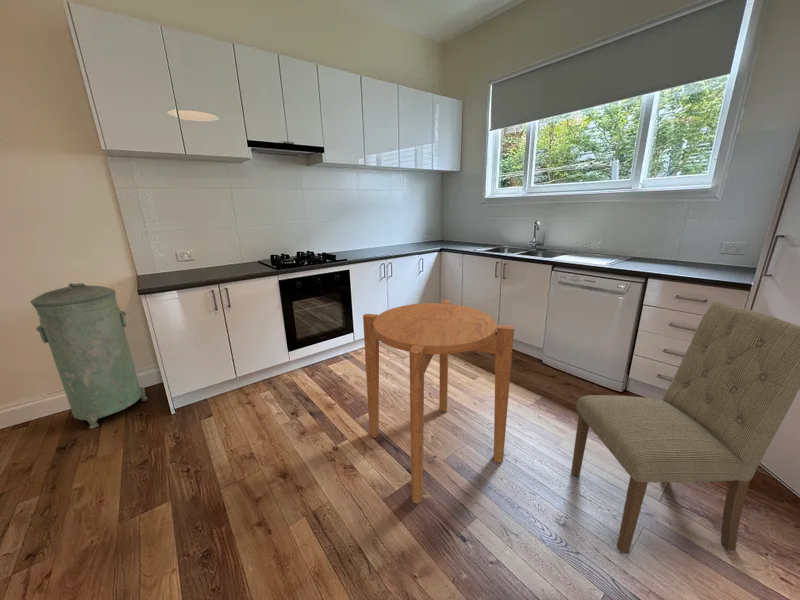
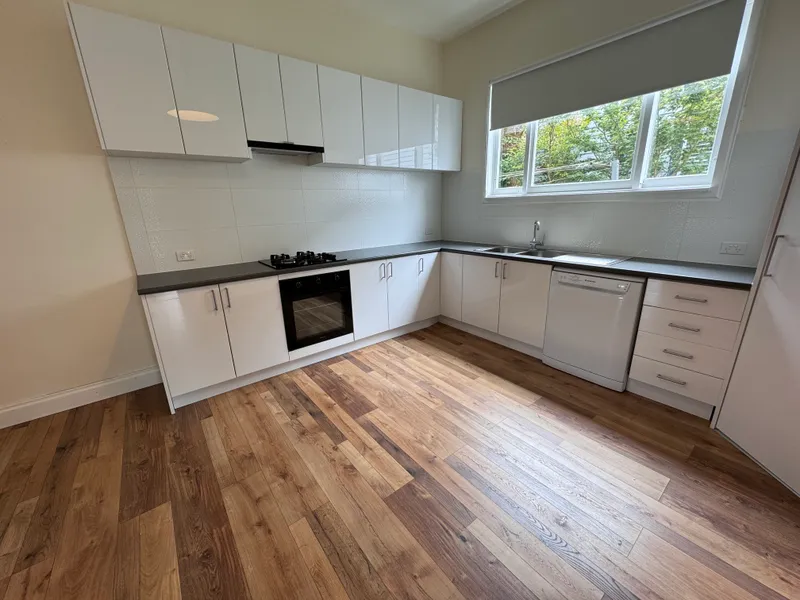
- dining chair [570,300,800,554]
- round table [362,299,515,505]
- trash can [29,282,148,430]
